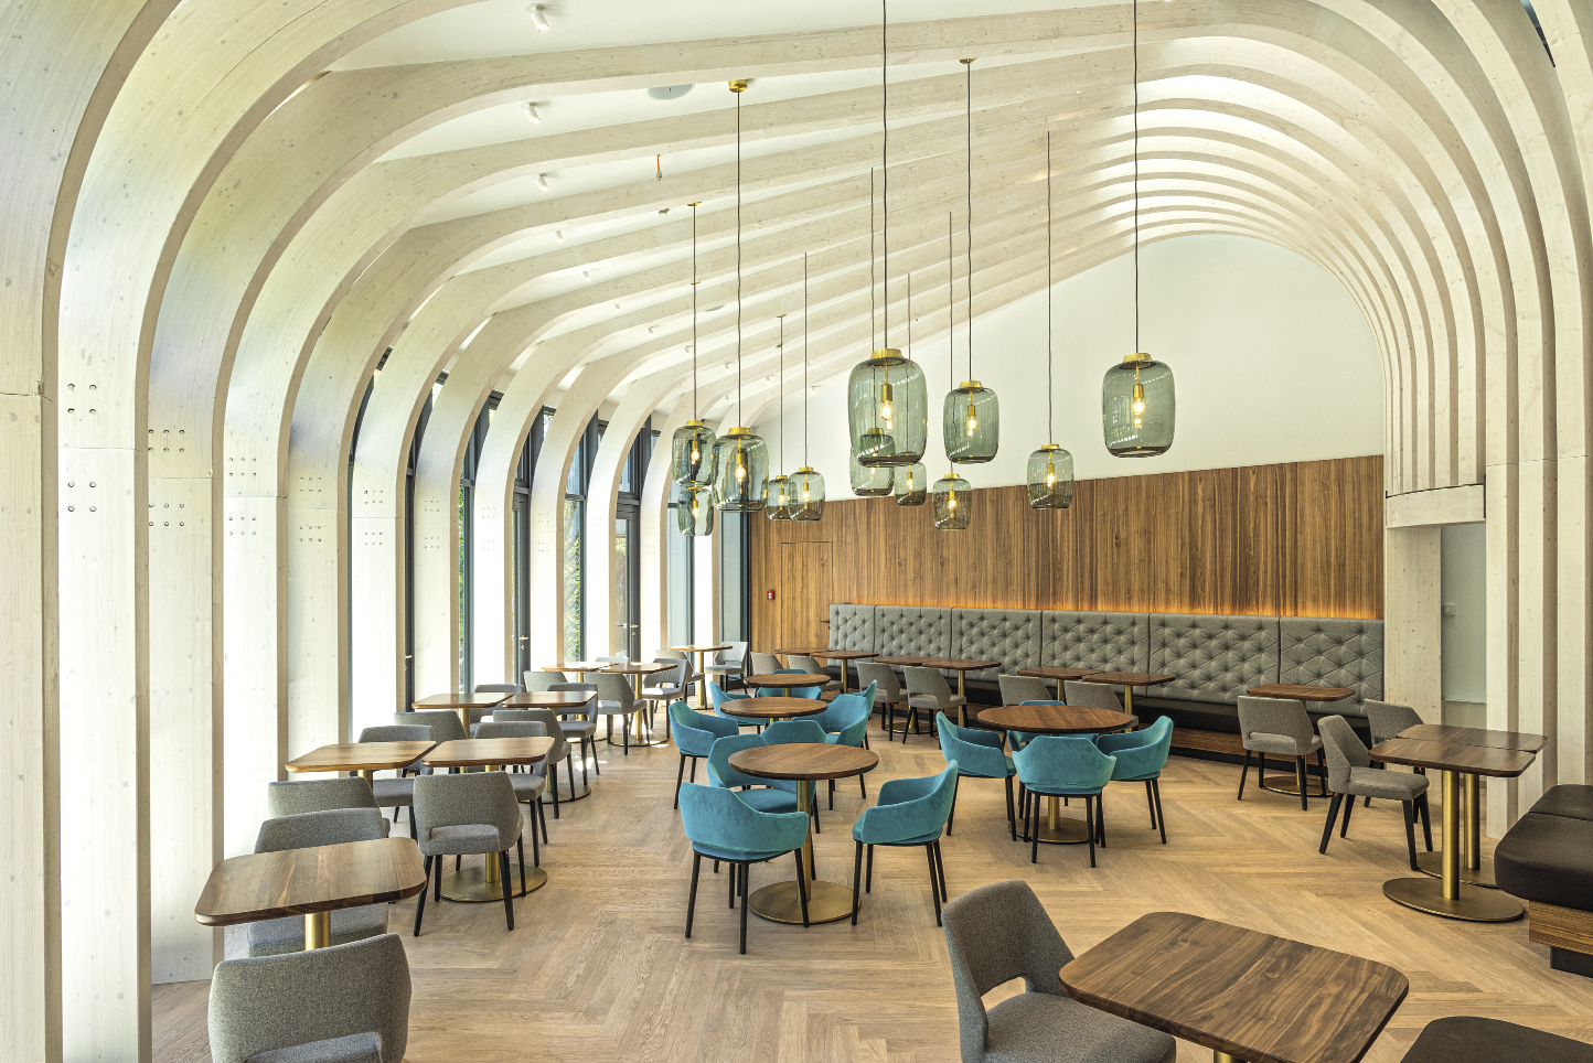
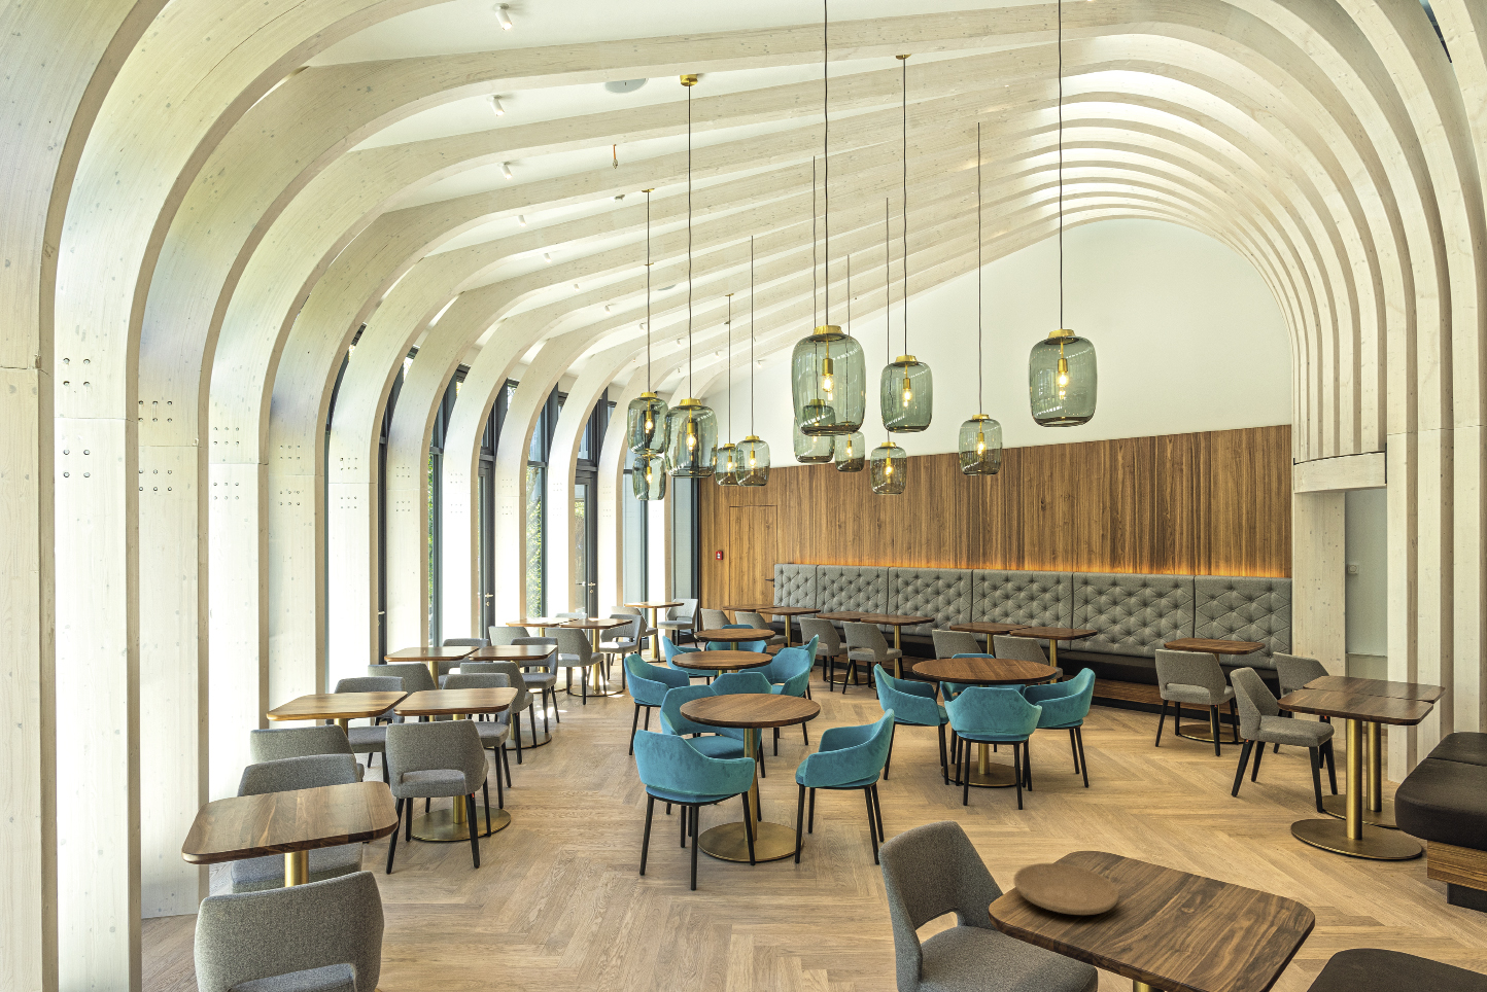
+ plate [1013,862,1119,916]
